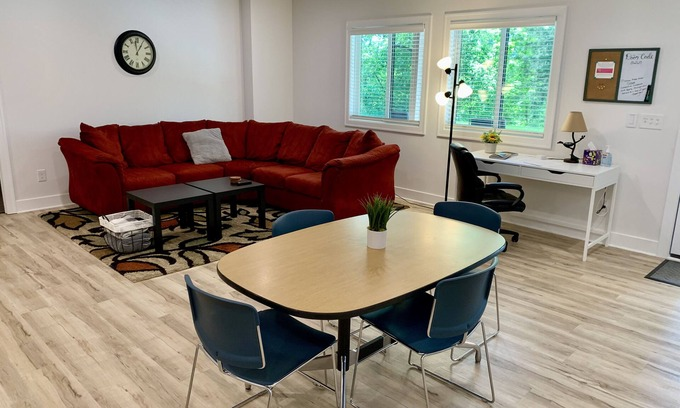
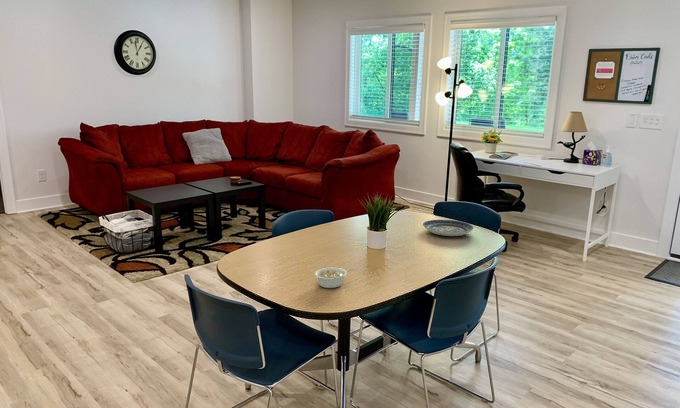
+ legume [313,267,355,289]
+ plate [422,219,475,237]
